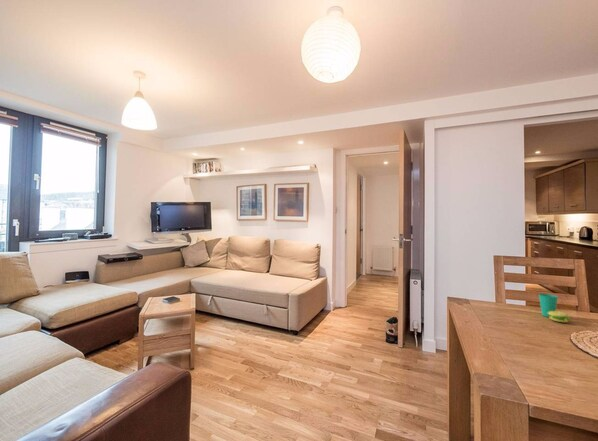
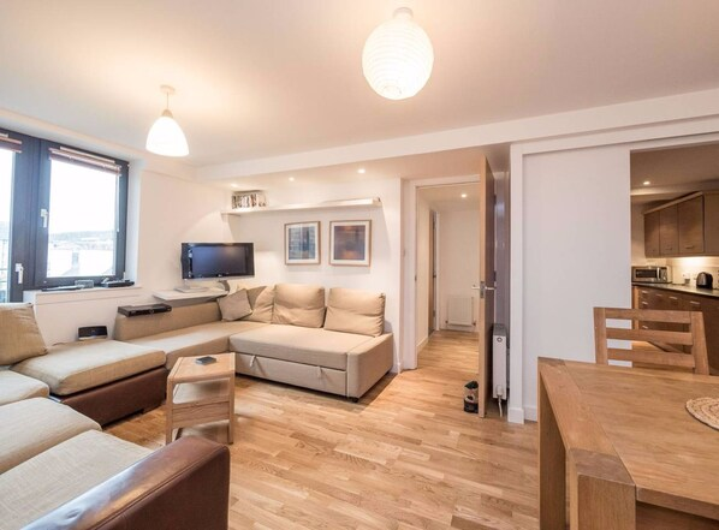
- cup [538,293,570,323]
